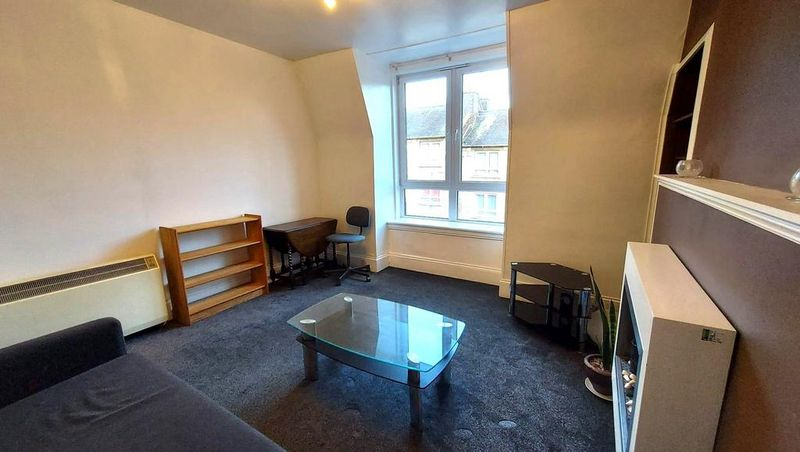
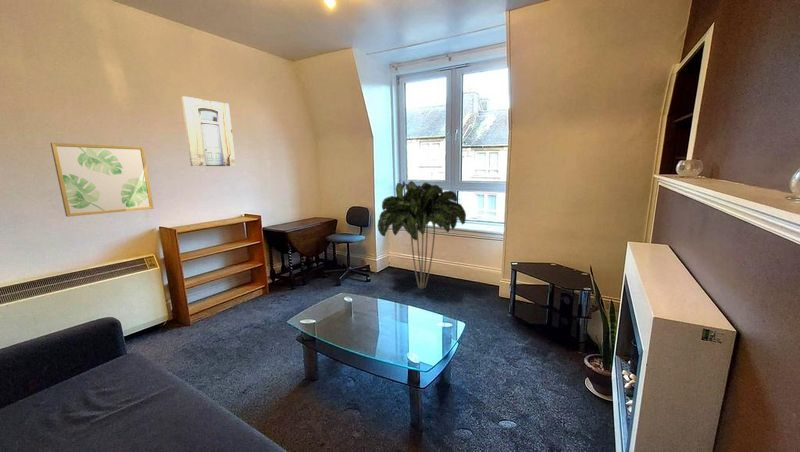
+ indoor plant [377,180,467,290]
+ wall art [180,95,237,167]
+ wall art [49,142,155,218]
